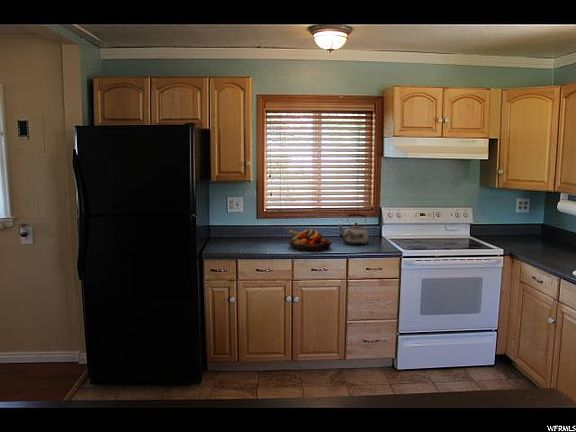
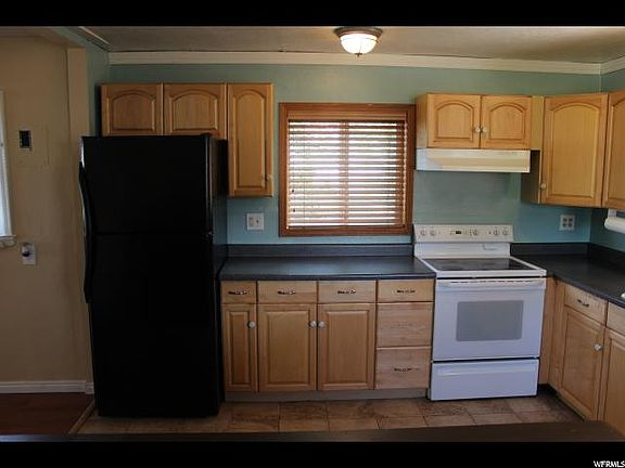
- kettle [337,212,370,246]
- fruit bowl [288,228,333,252]
